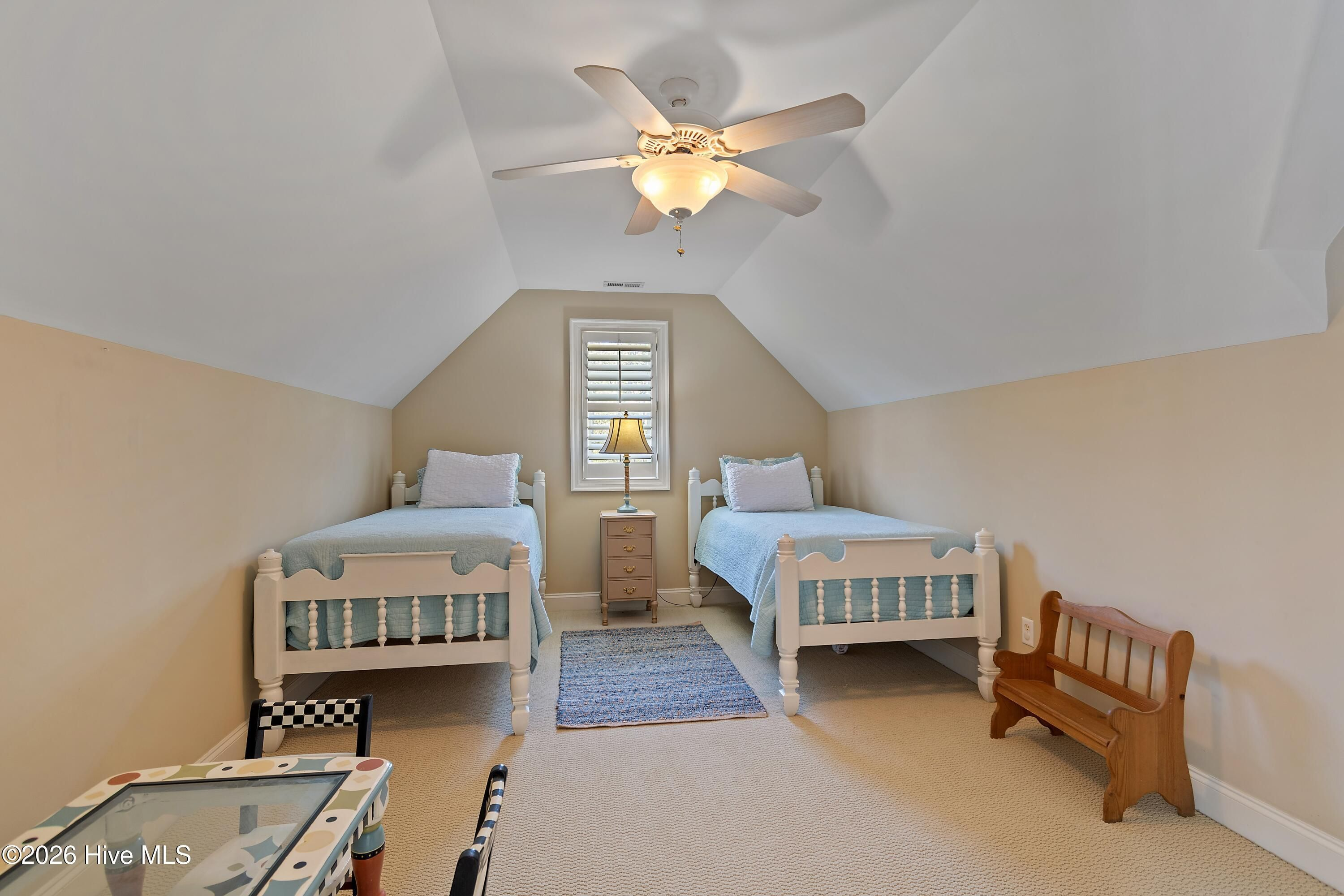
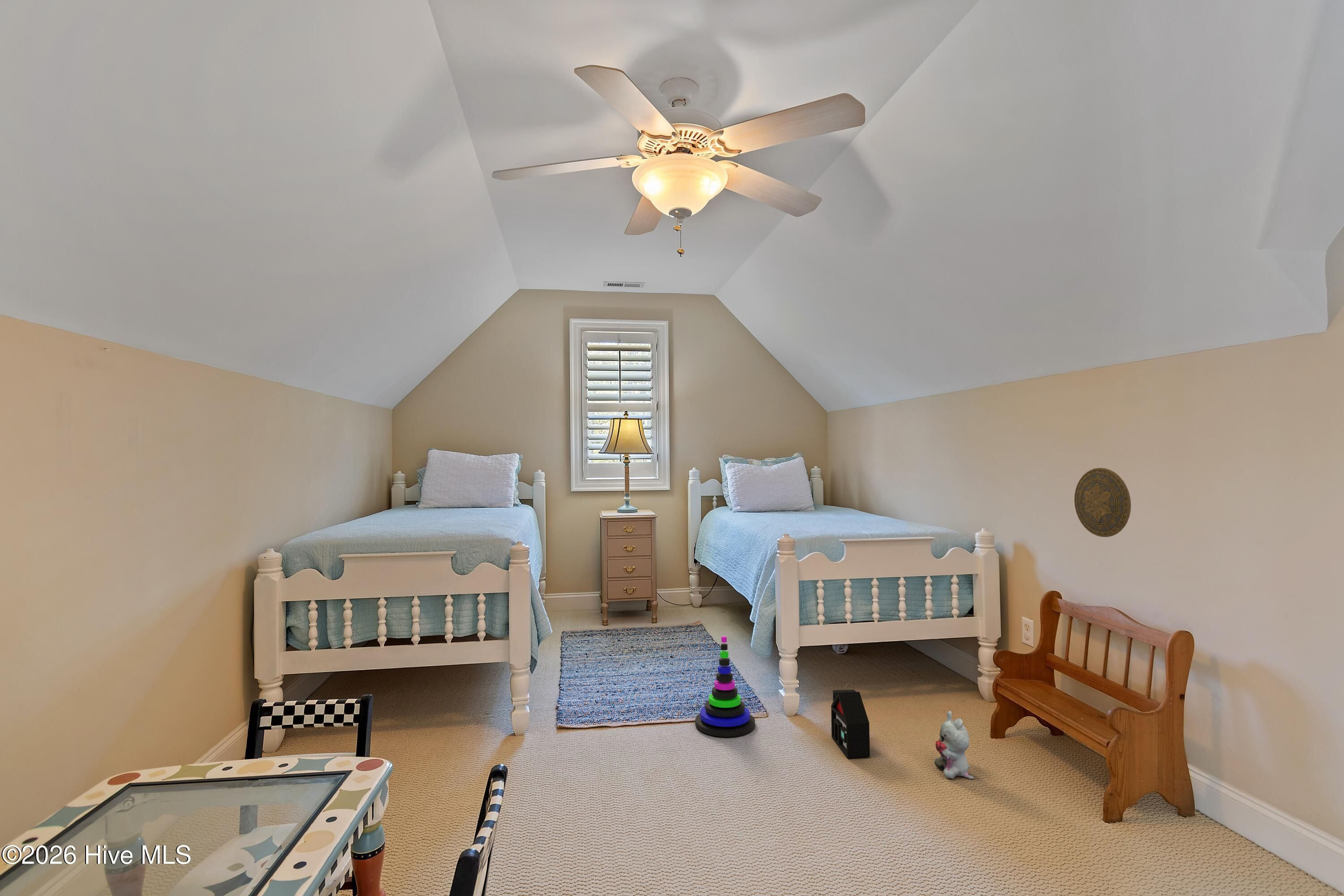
+ toy house [831,689,870,758]
+ stacking toy [695,636,755,737]
+ plush toy [934,711,974,780]
+ decorative plate [1074,467,1132,538]
